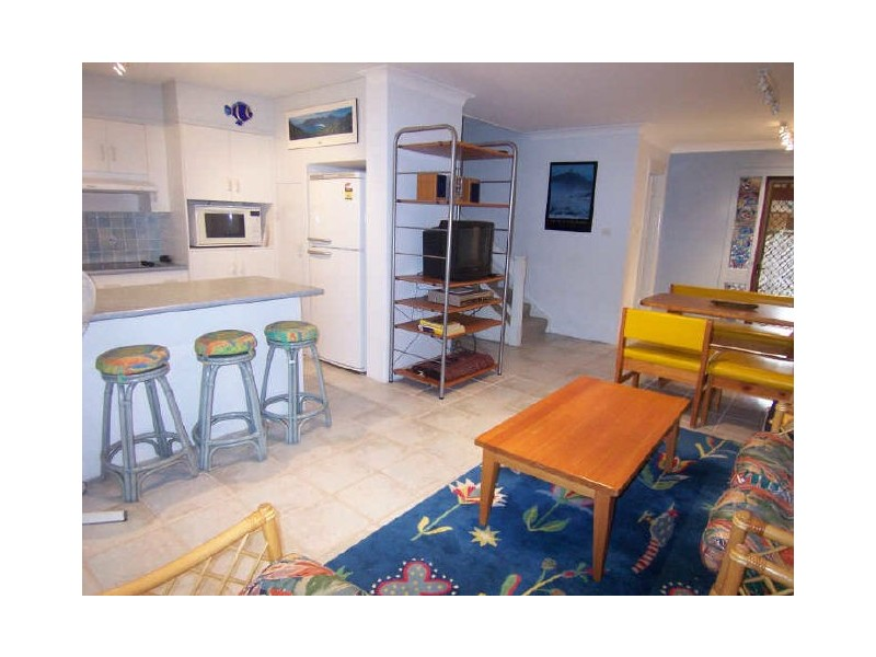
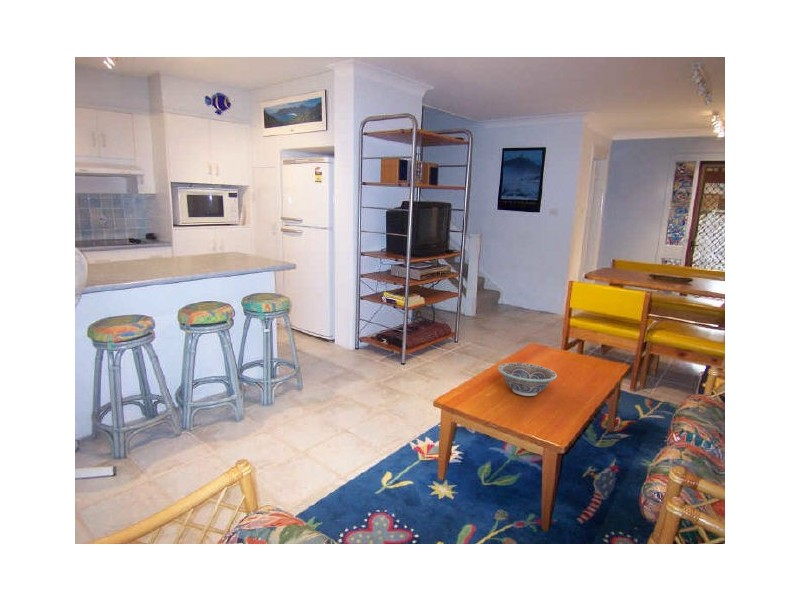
+ decorative bowl [497,362,558,397]
